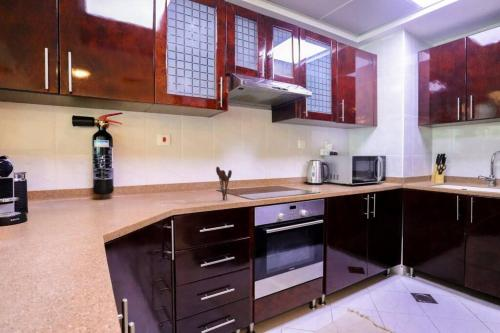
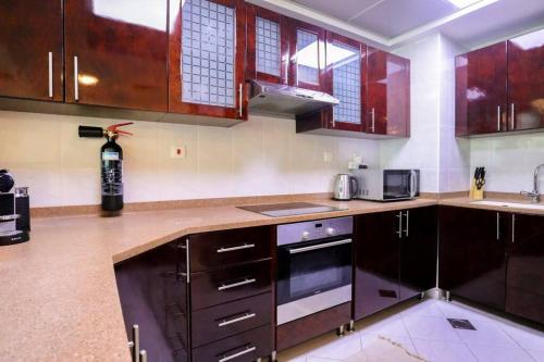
- utensil holder [215,166,233,201]
